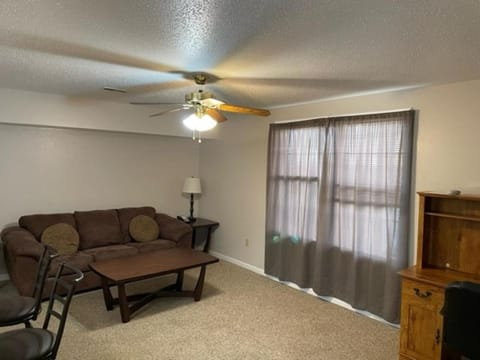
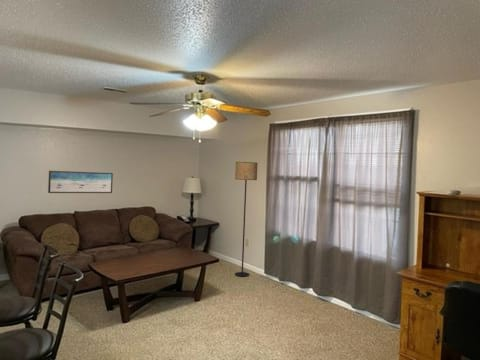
+ floor lamp [234,161,258,277]
+ wall art [47,170,114,194]
